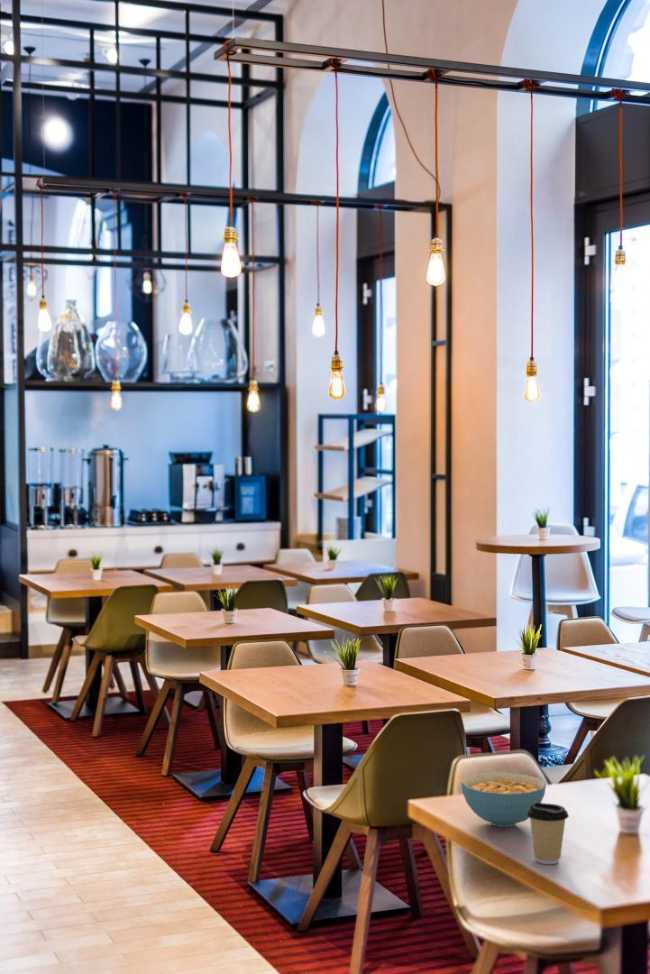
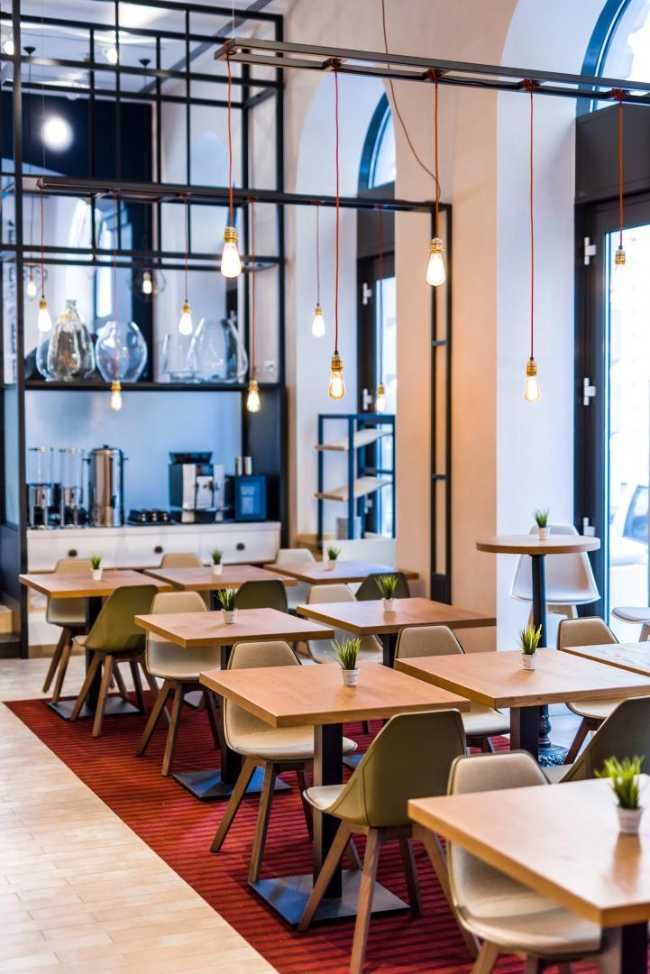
- cereal bowl [460,771,547,828]
- coffee cup [527,802,570,865]
